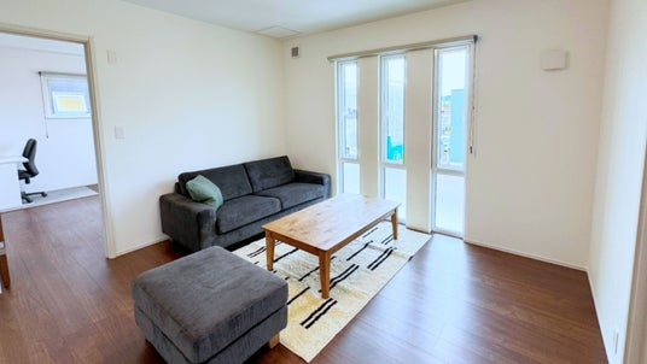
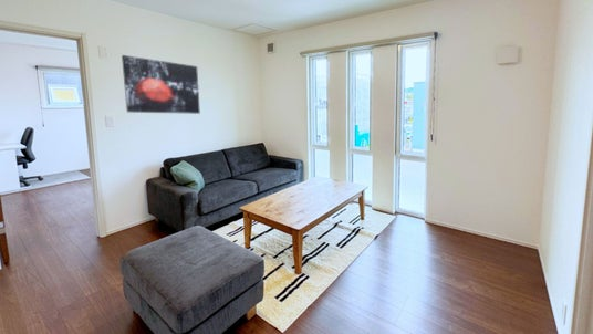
+ wall art [121,54,201,115]
